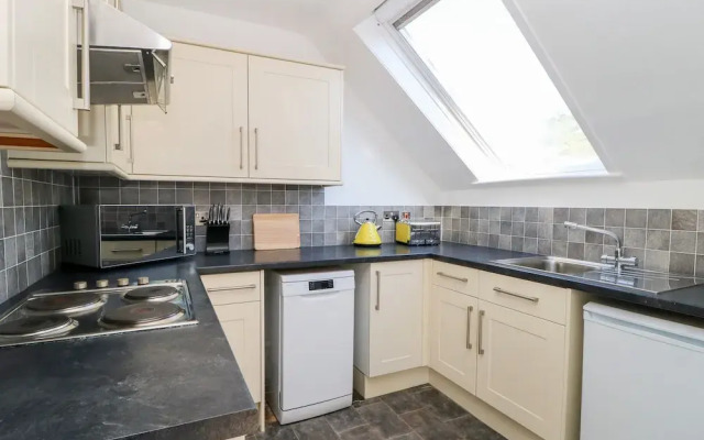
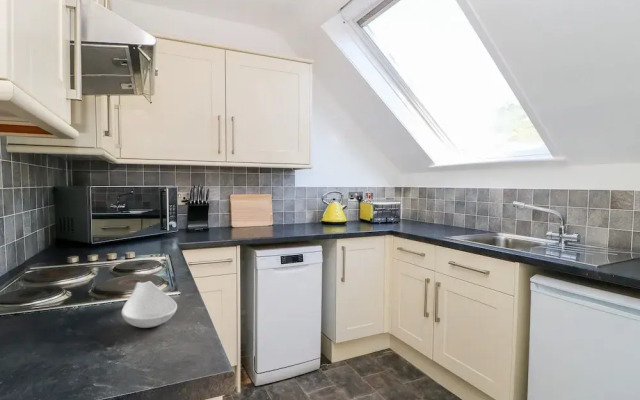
+ spoon rest [121,280,178,329]
